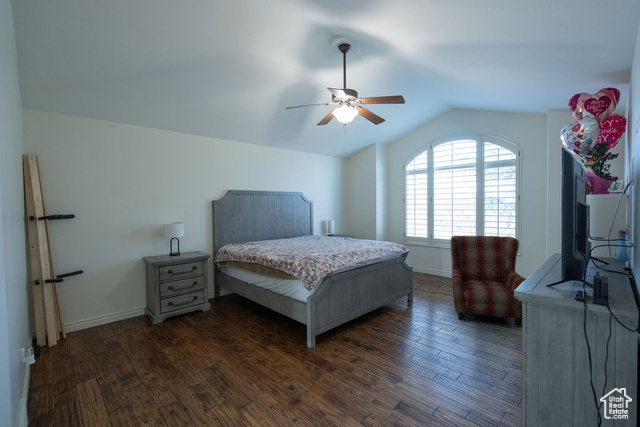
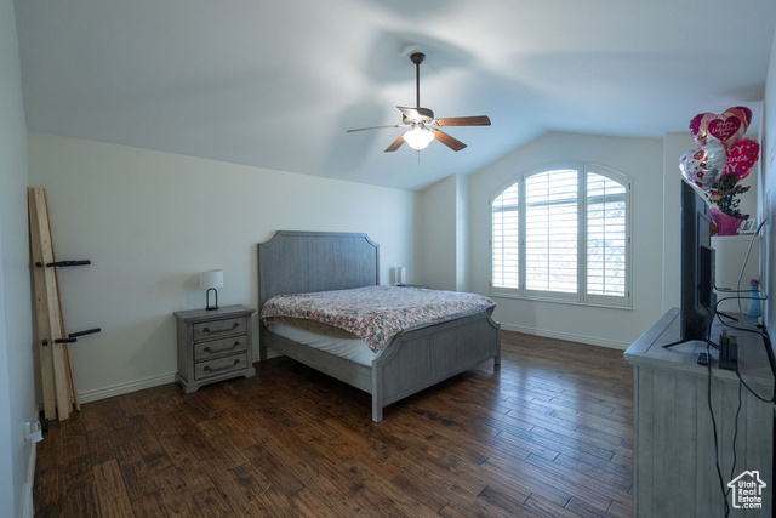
- armchair [450,235,527,329]
